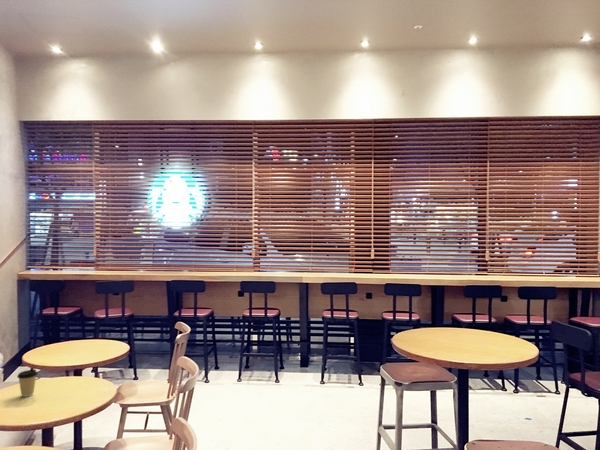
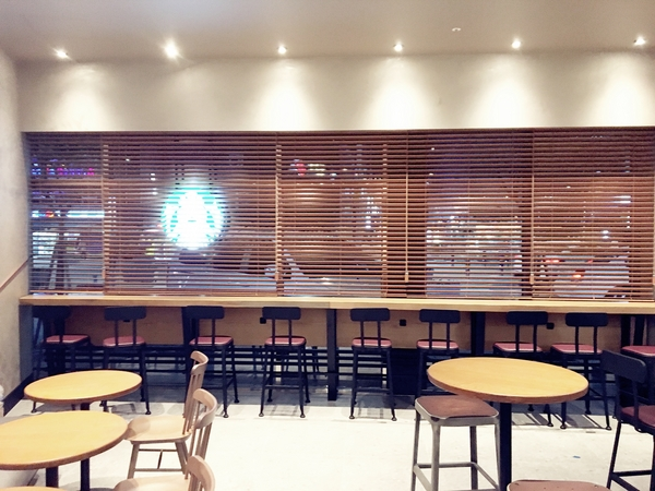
- coffee cup [16,368,39,398]
